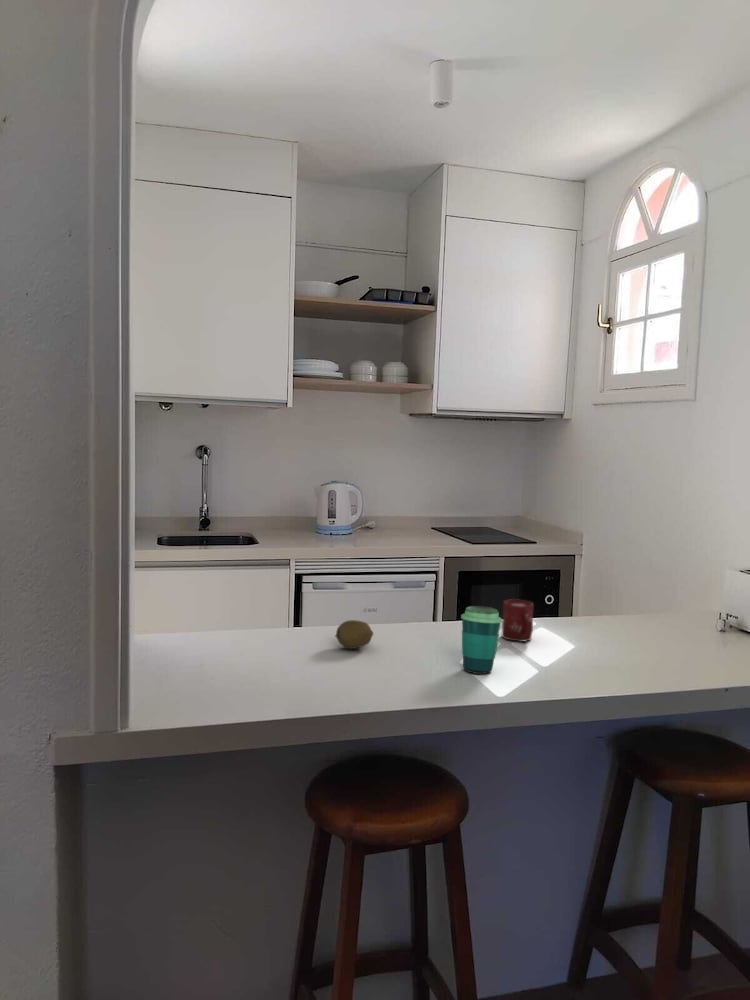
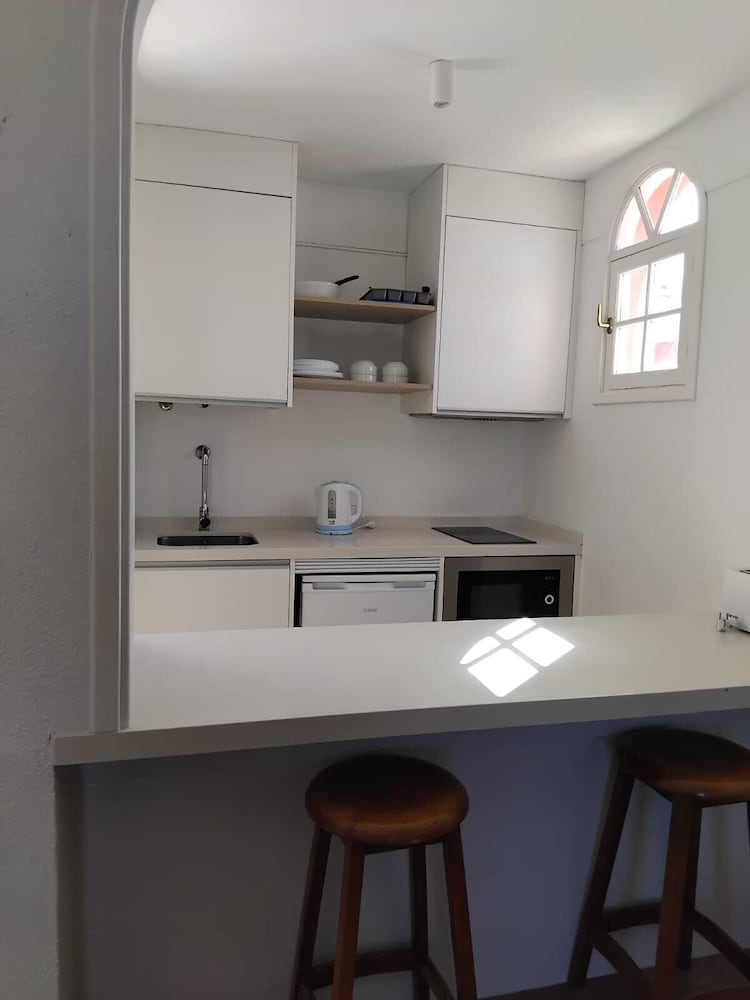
- cup [501,598,535,643]
- fruit [334,619,374,650]
- cup [460,605,503,675]
